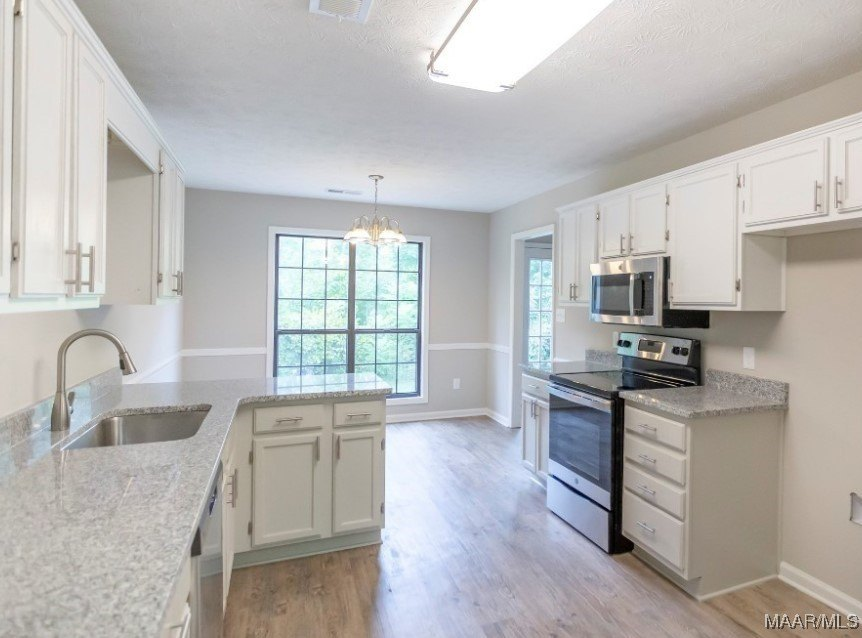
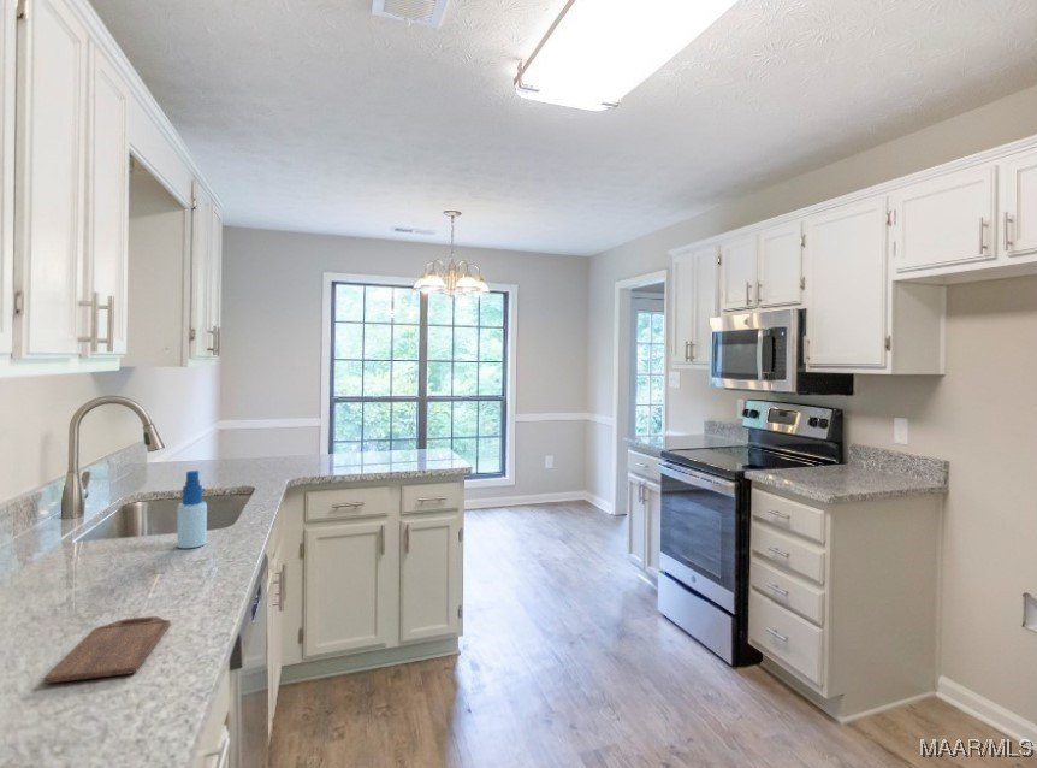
+ cutting board [42,615,172,685]
+ spray bottle [176,469,208,549]
